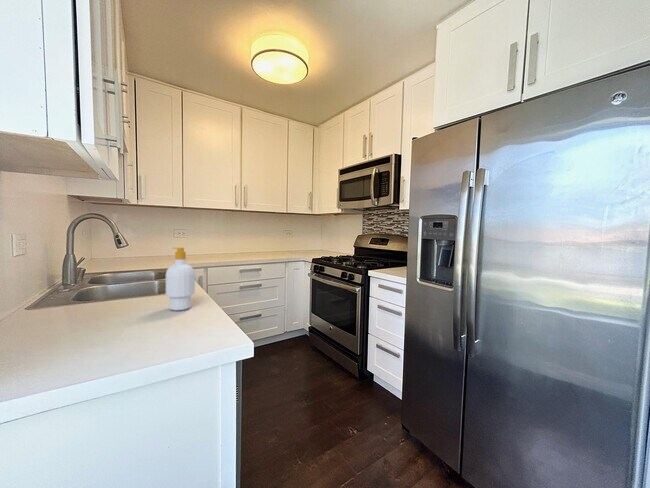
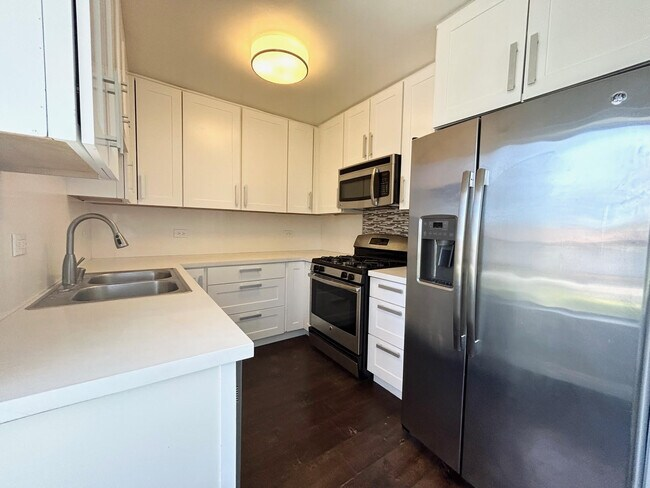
- soap bottle [165,247,196,312]
